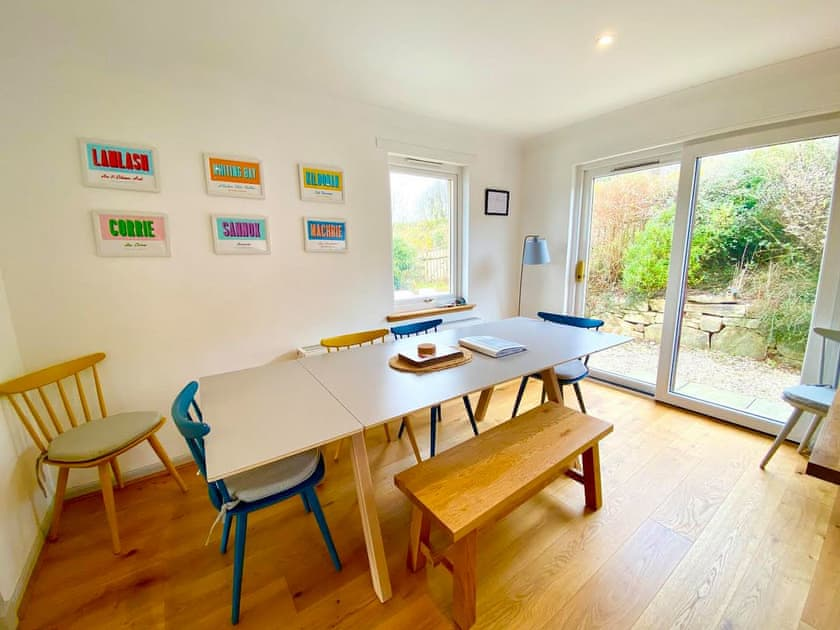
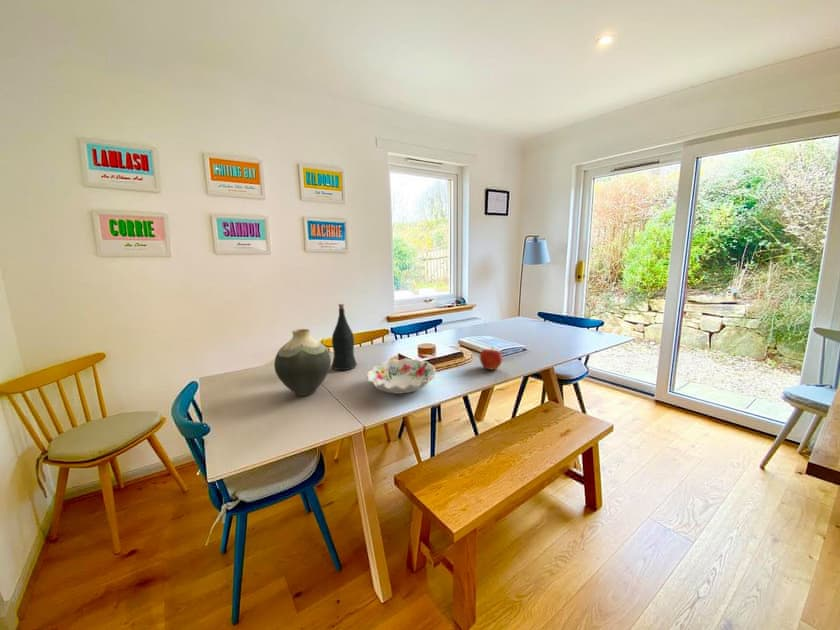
+ vase [273,328,332,397]
+ wine bottle [331,303,358,371]
+ decorative bowl [365,357,437,395]
+ apple [479,346,503,371]
